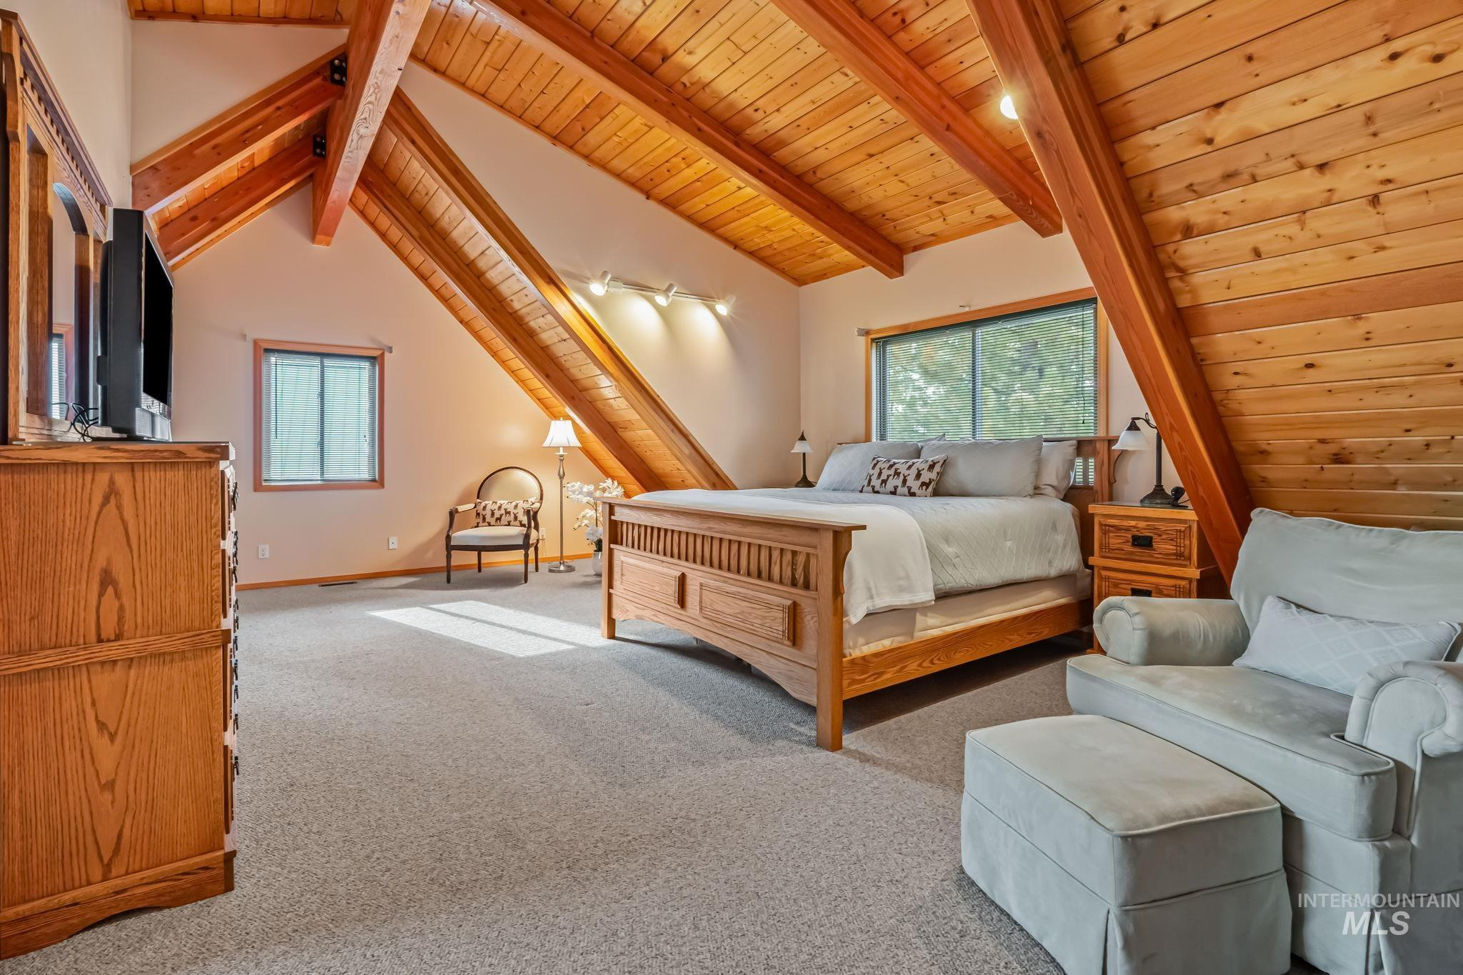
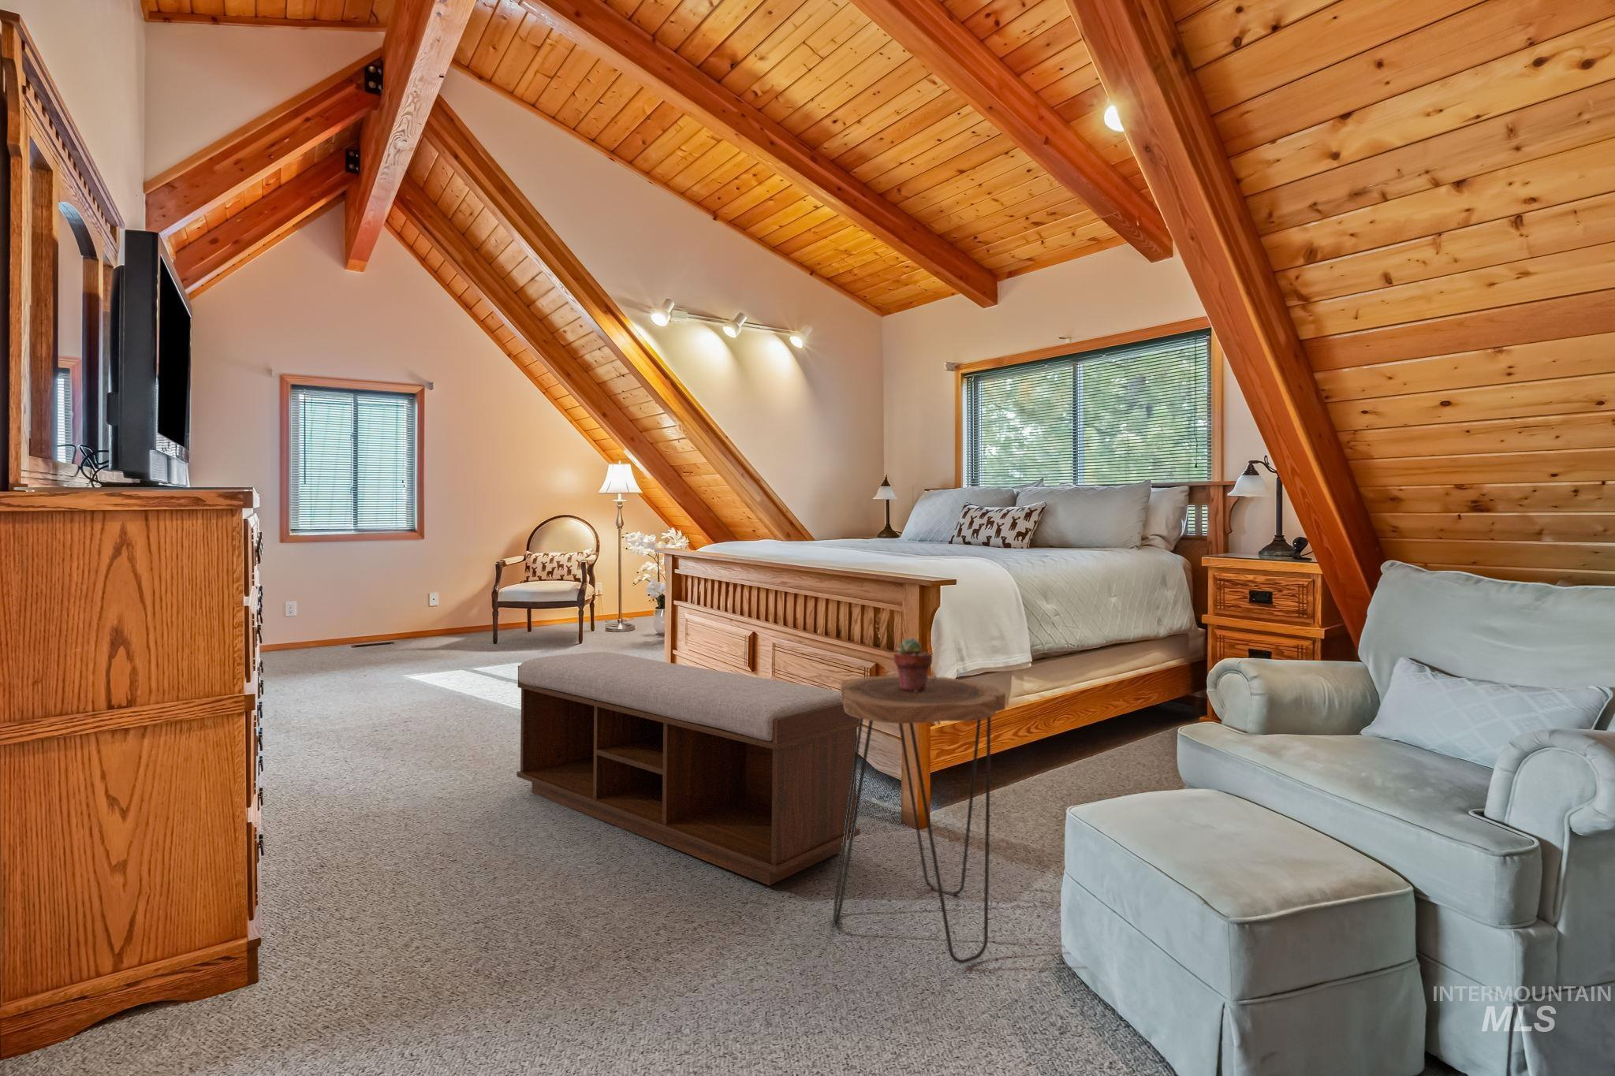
+ bench [516,651,861,886]
+ potted succulent [892,636,933,692]
+ side table [833,675,1006,964]
